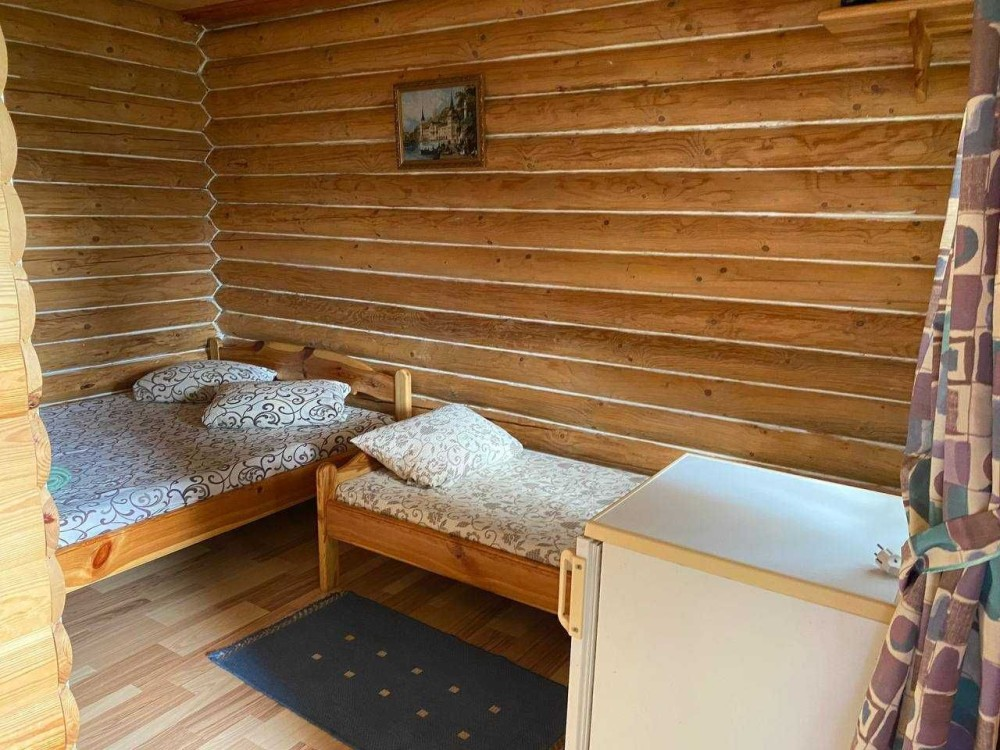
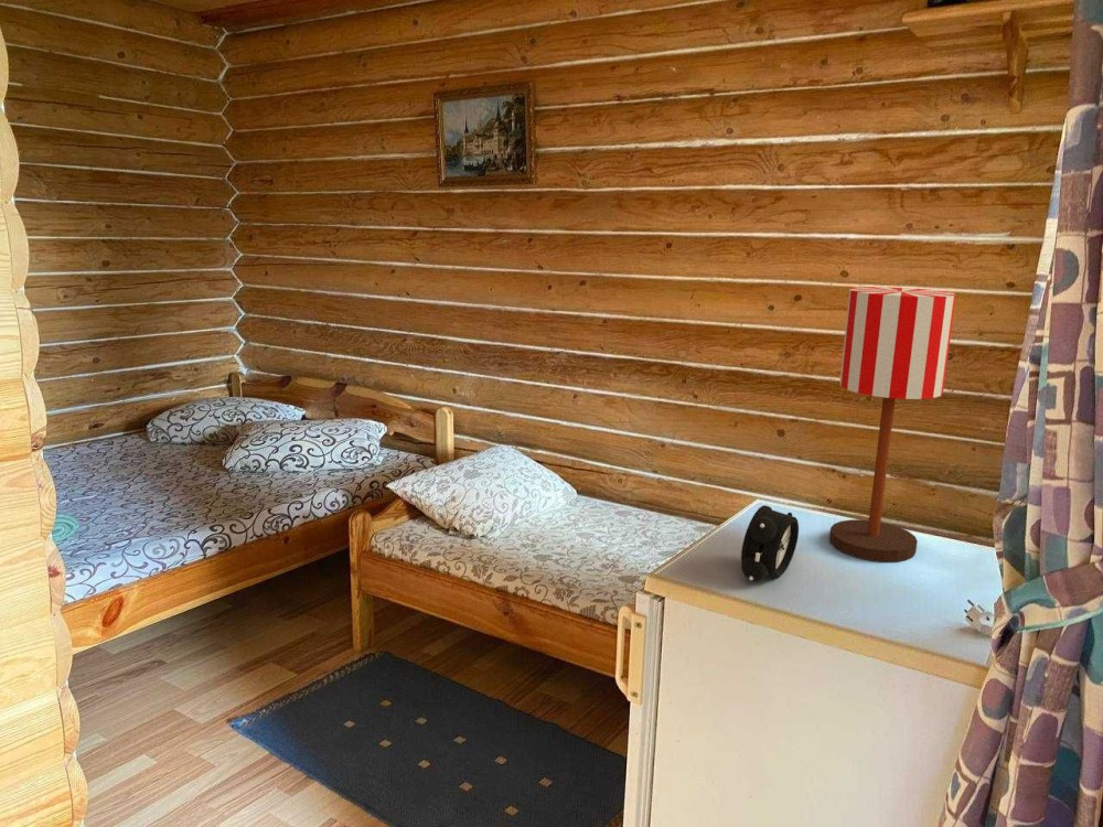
+ table lamp [828,286,957,562]
+ alarm clock [740,504,800,582]
